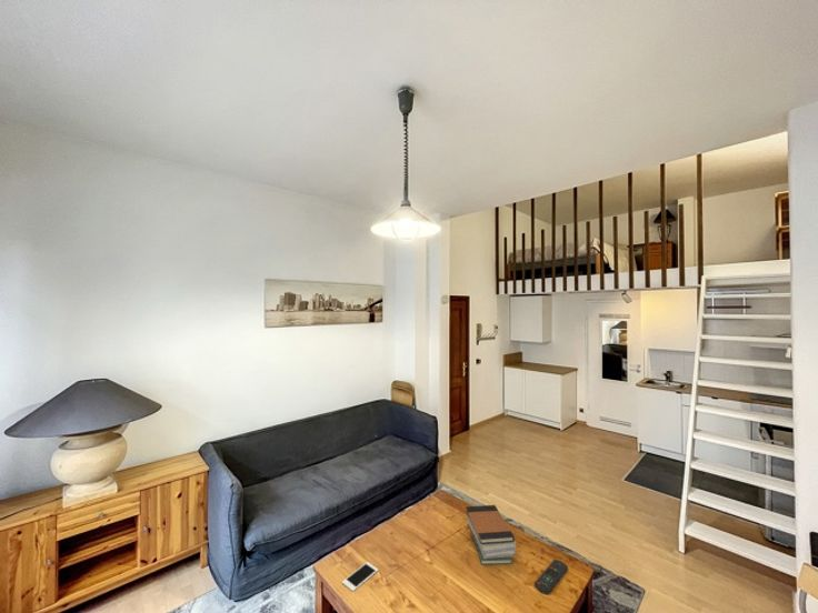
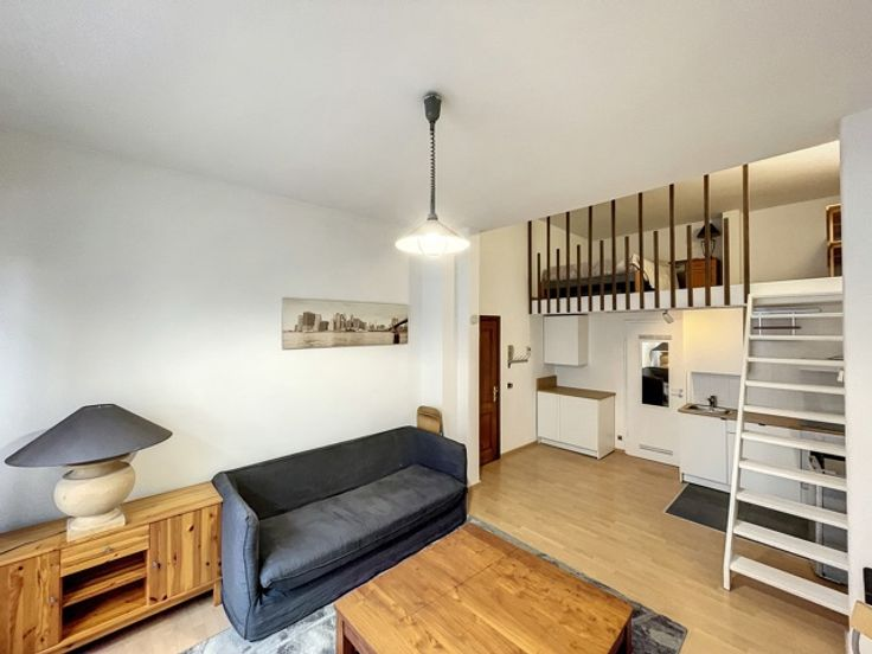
- book stack [465,504,517,566]
- remote control [533,559,569,595]
- cell phone [341,561,379,593]
